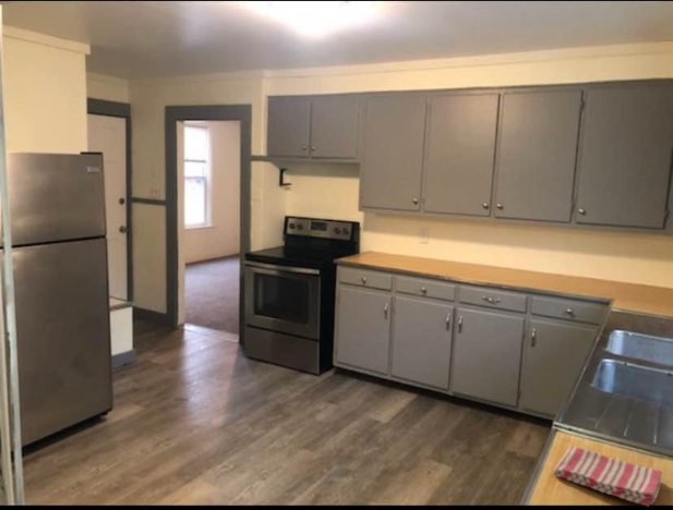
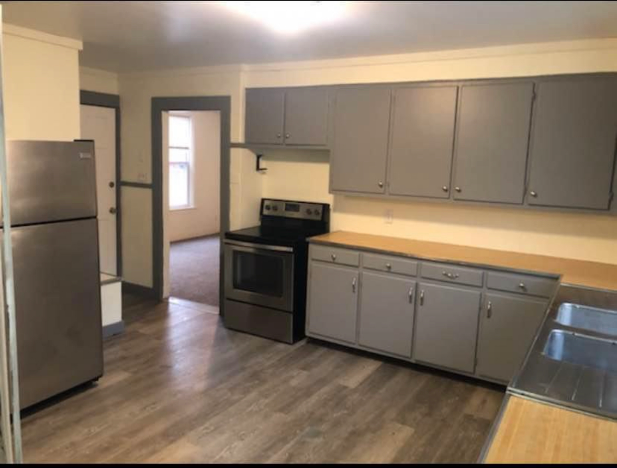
- dish towel [552,445,663,508]
